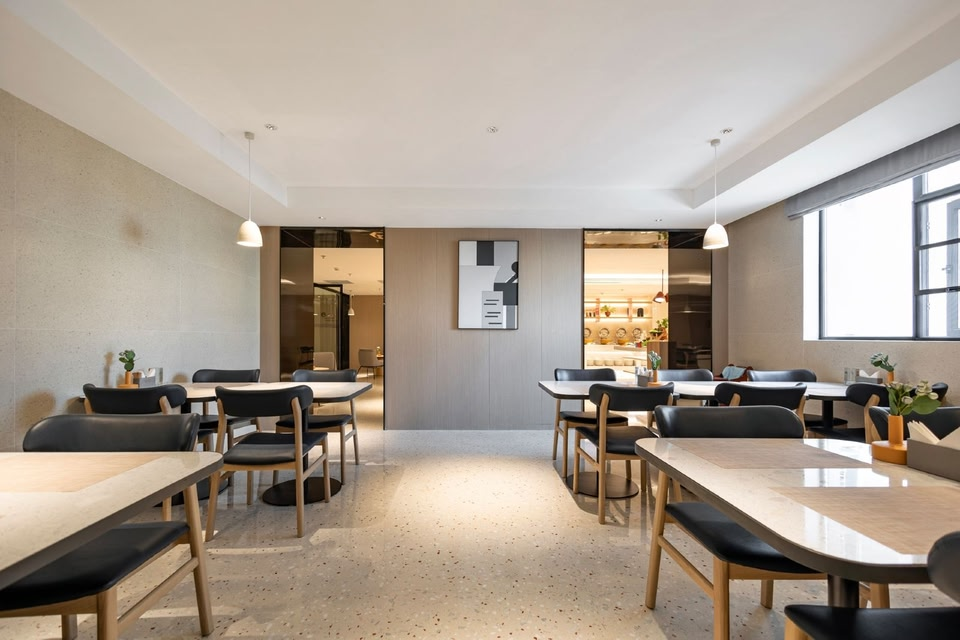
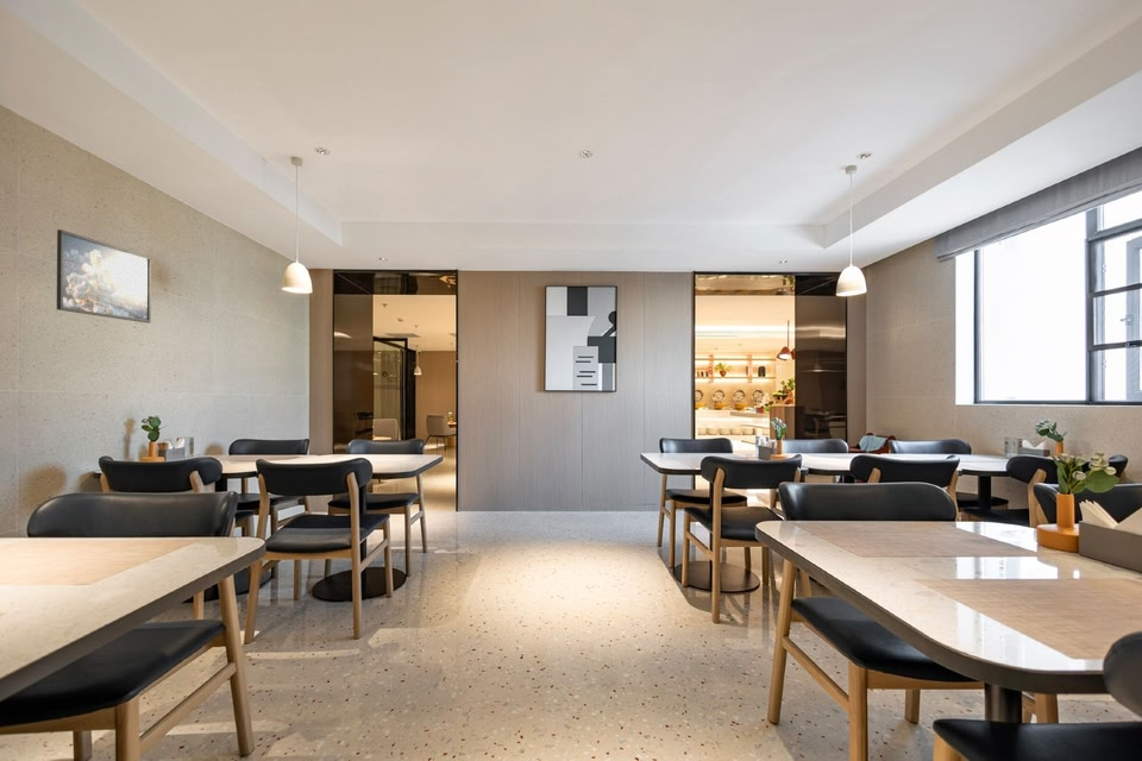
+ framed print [56,228,152,325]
